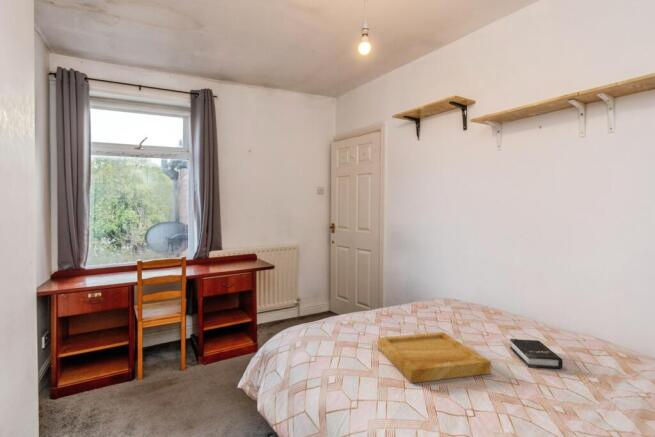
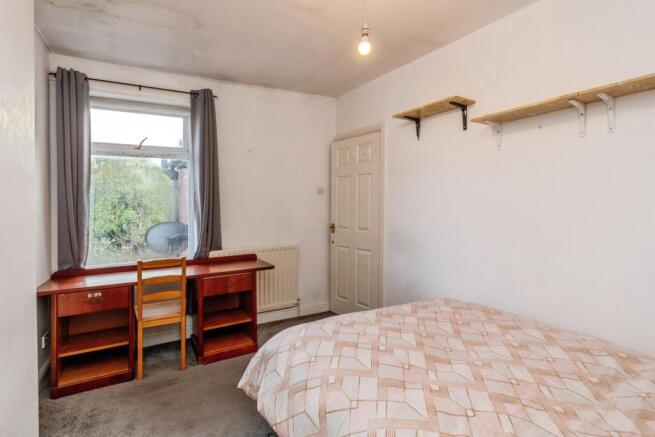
- tray [377,331,492,384]
- hardback book [509,338,564,370]
